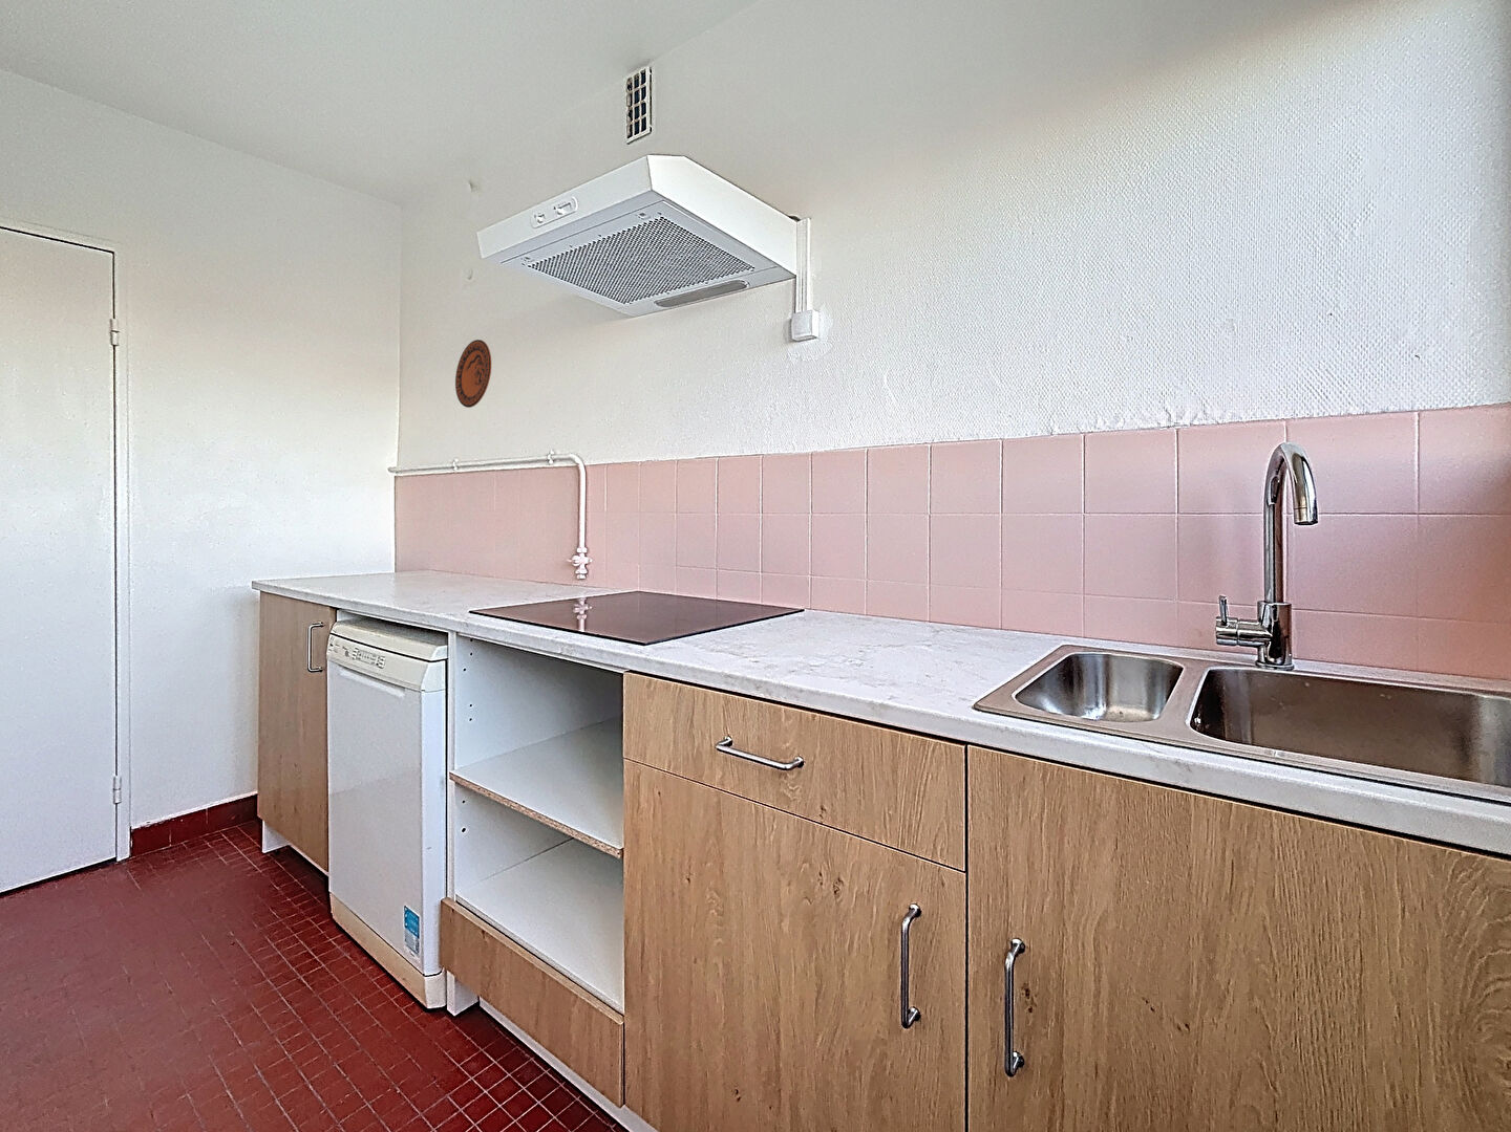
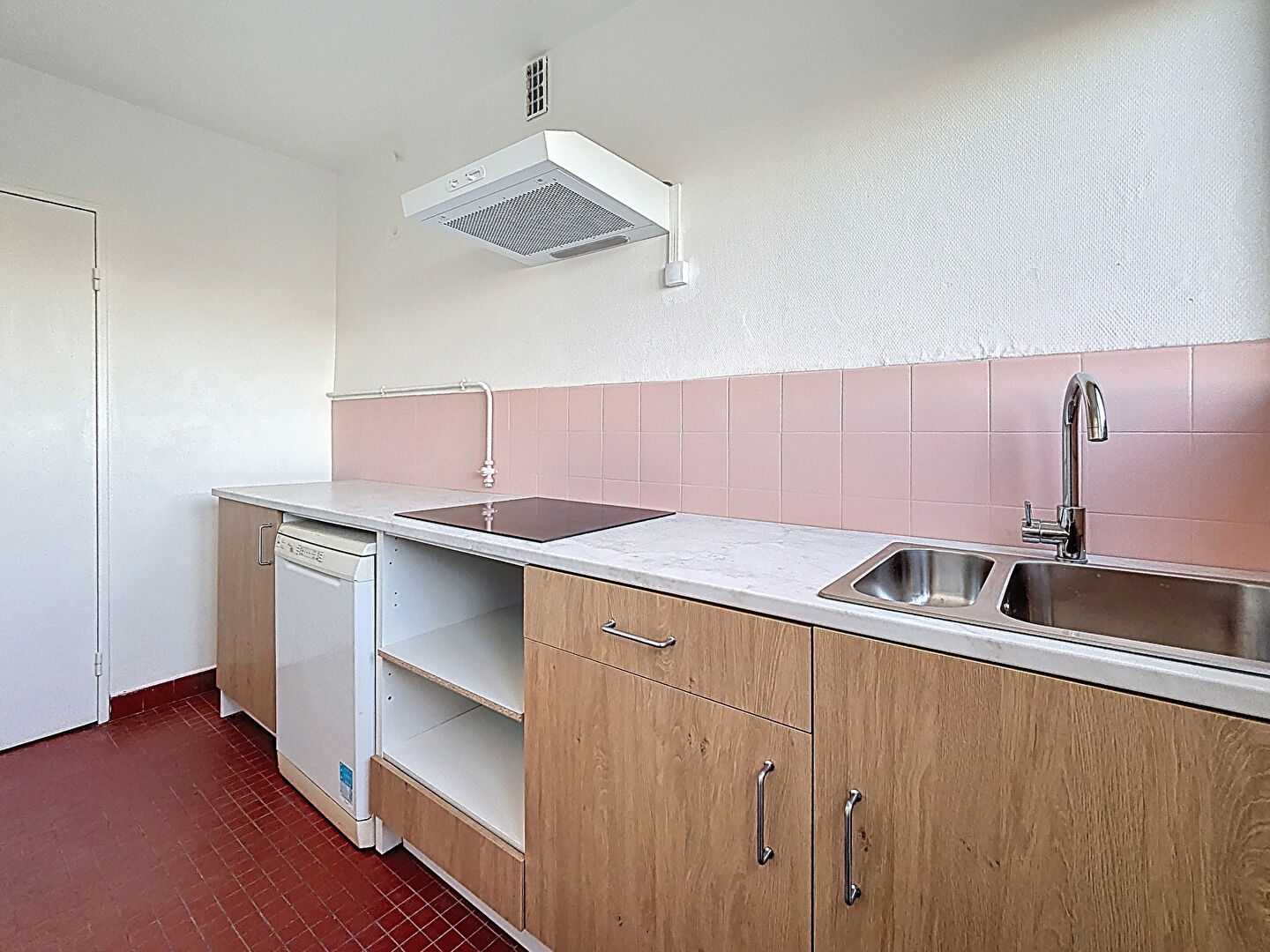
- decorative plate [454,339,493,409]
